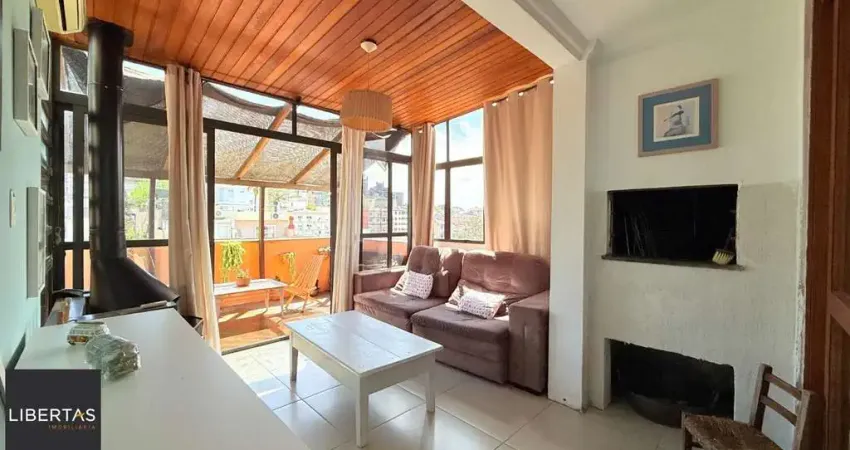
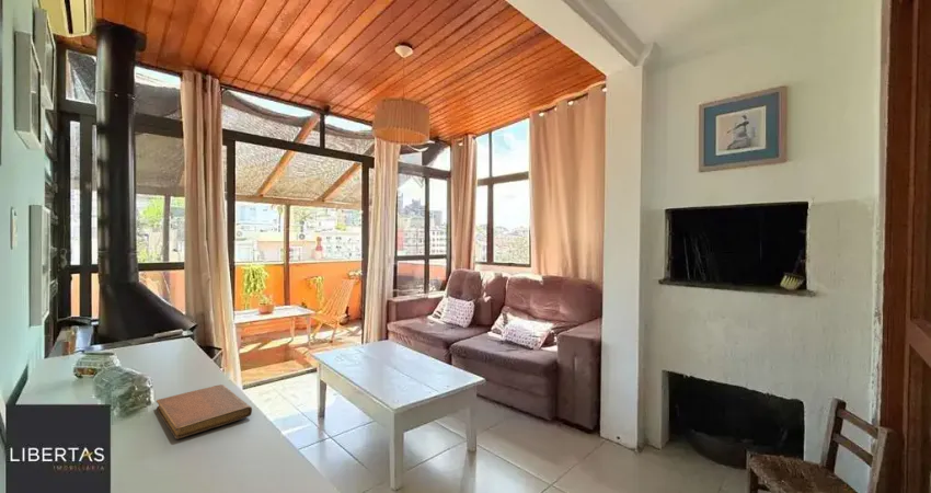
+ notebook [156,383,253,440]
